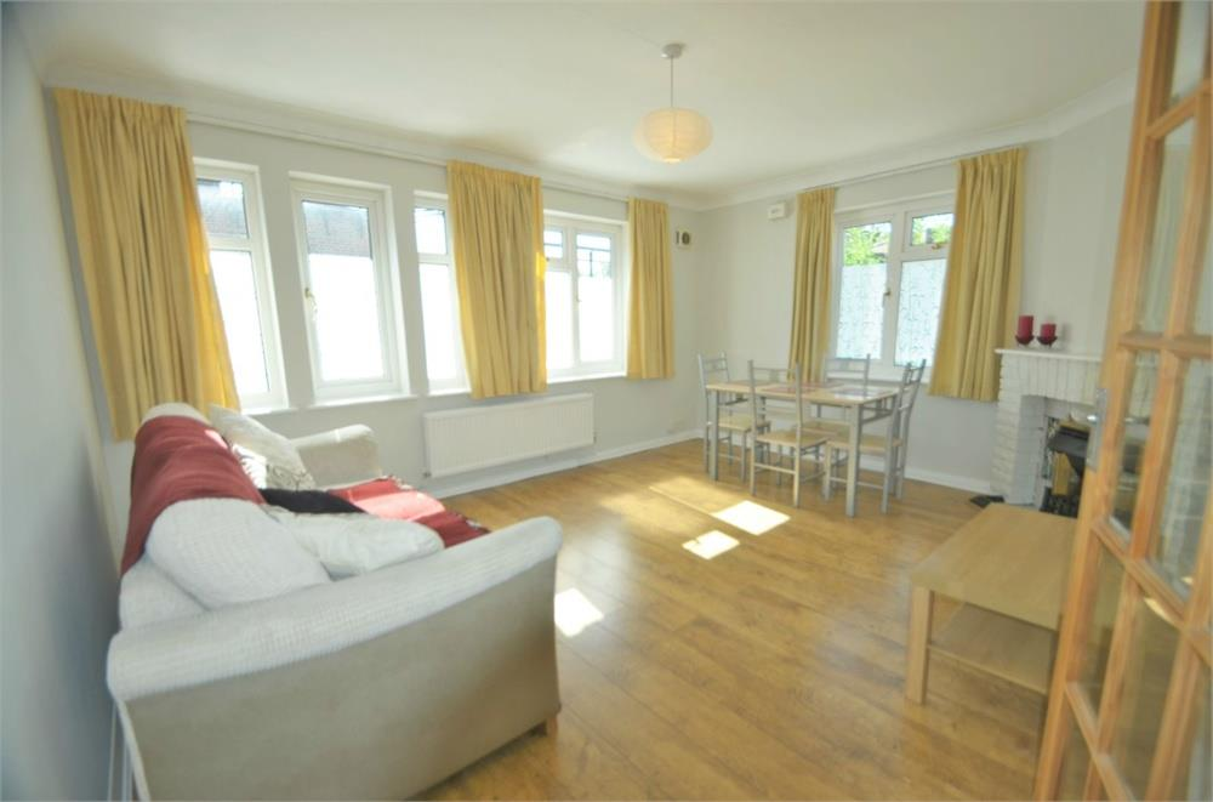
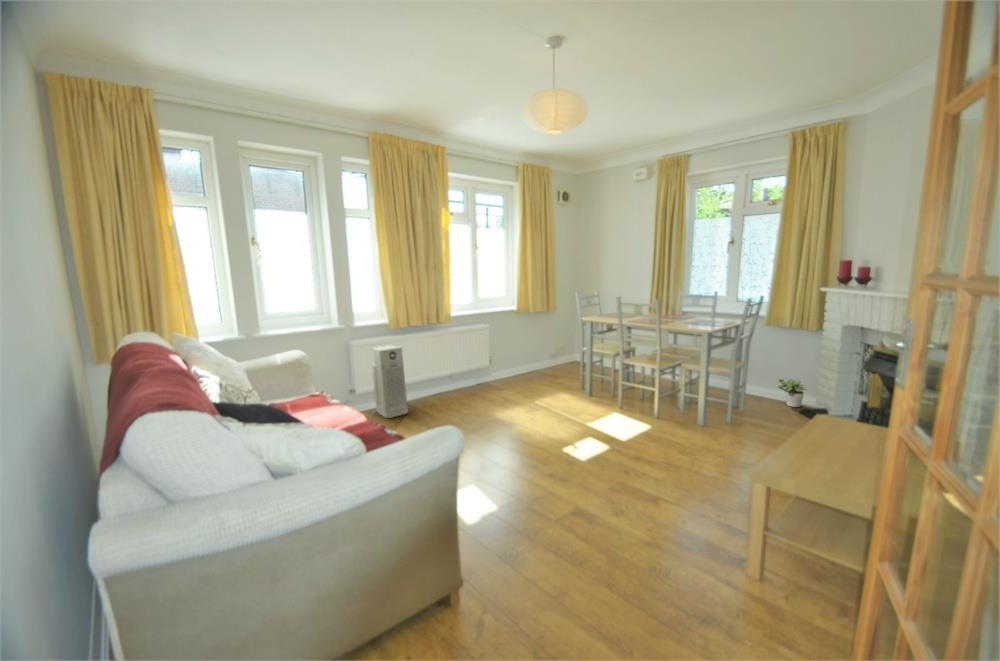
+ potted plant [777,376,808,408]
+ air purifier [371,345,409,419]
